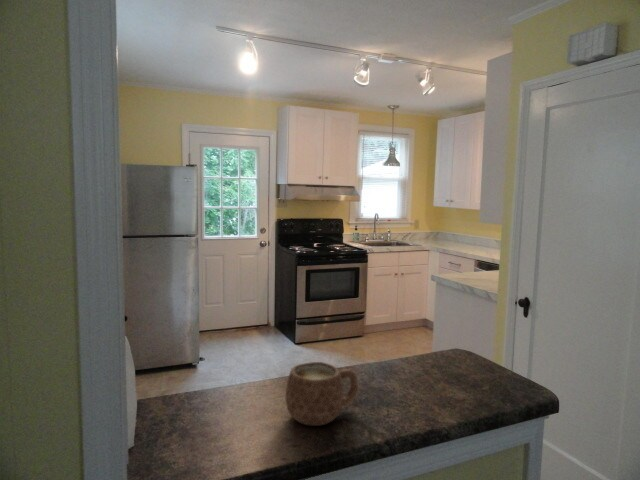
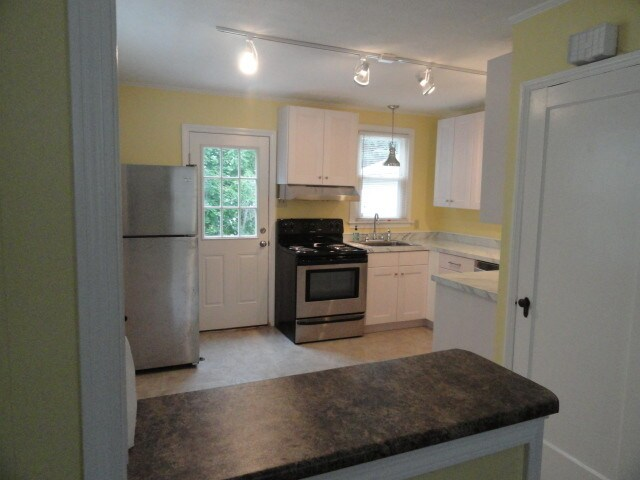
- mug [285,361,359,427]
